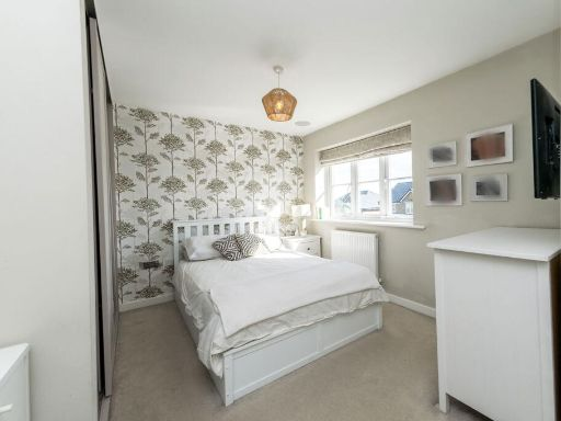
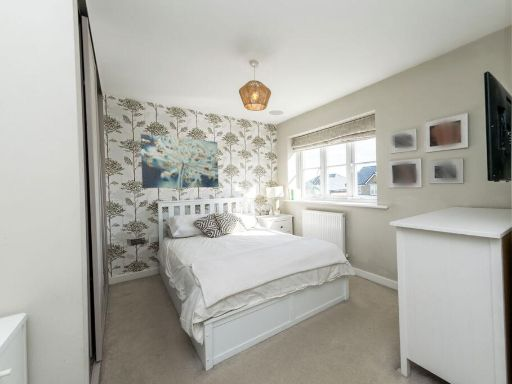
+ wall art [140,133,220,189]
